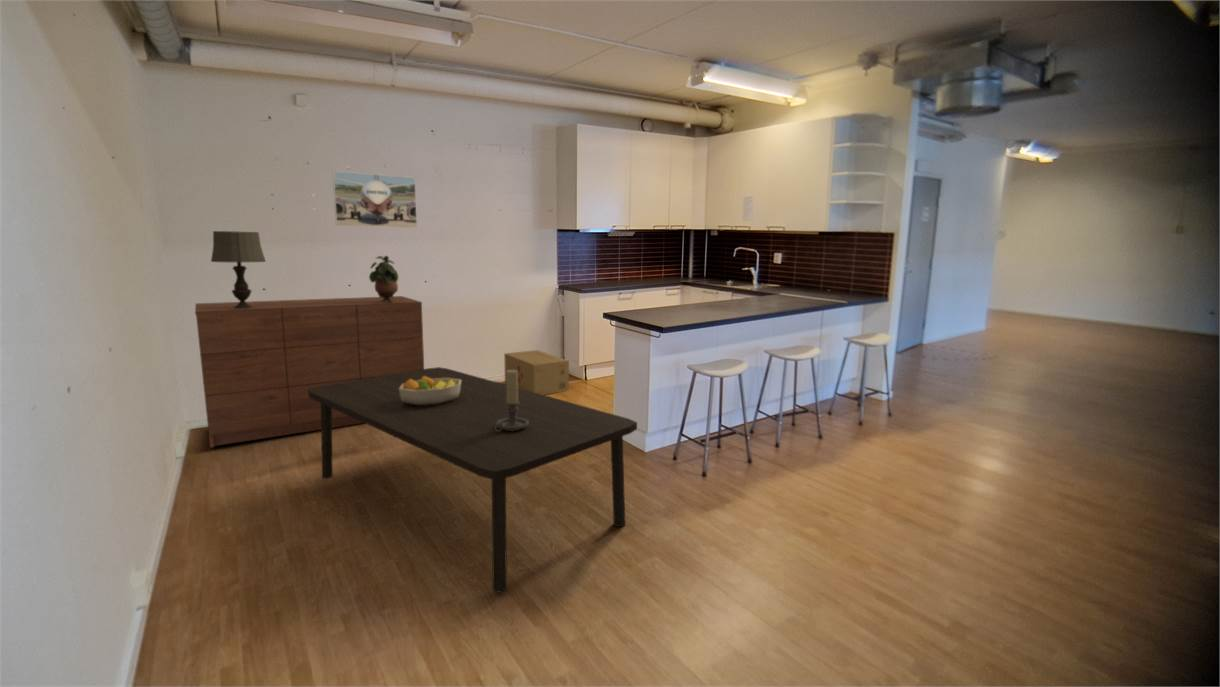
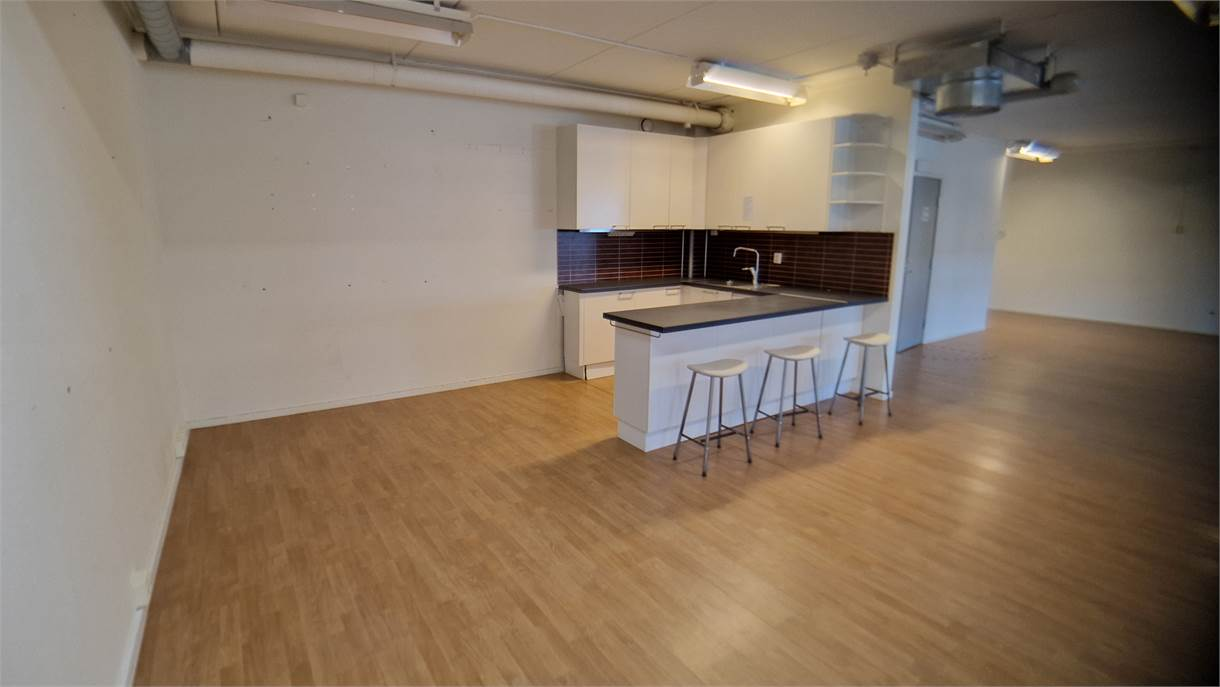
- candle holder [495,370,529,432]
- dining table [308,366,638,594]
- dresser [194,295,425,448]
- cardboard box [503,349,570,396]
- fruit bowl [399,376,461,406]
- table lamp [210,230,267,309]
- potted plant [368,255,399,303]
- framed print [332,170,418,229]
